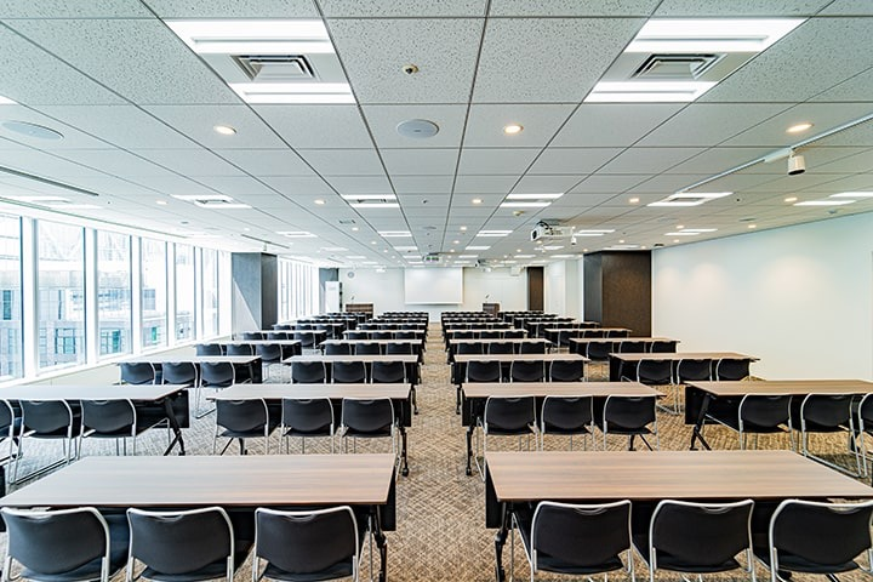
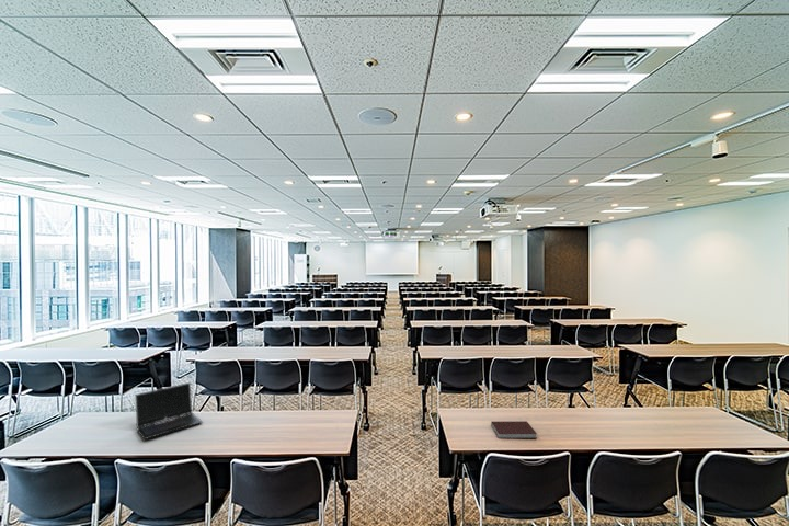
+ notebook [490,420,538,439]
+ laptop computer [134,381,204,441]
